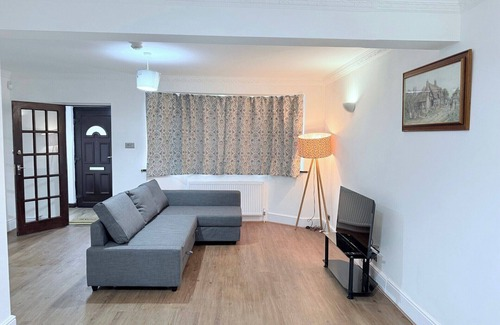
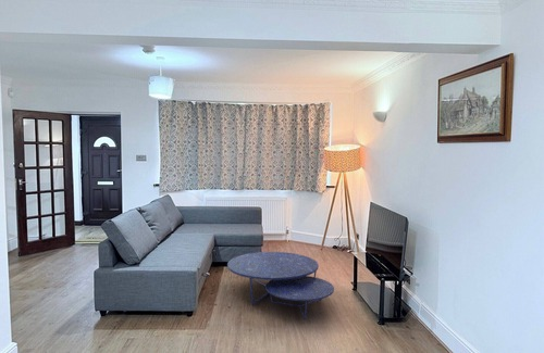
+ nesting table [226,251,335,322]
